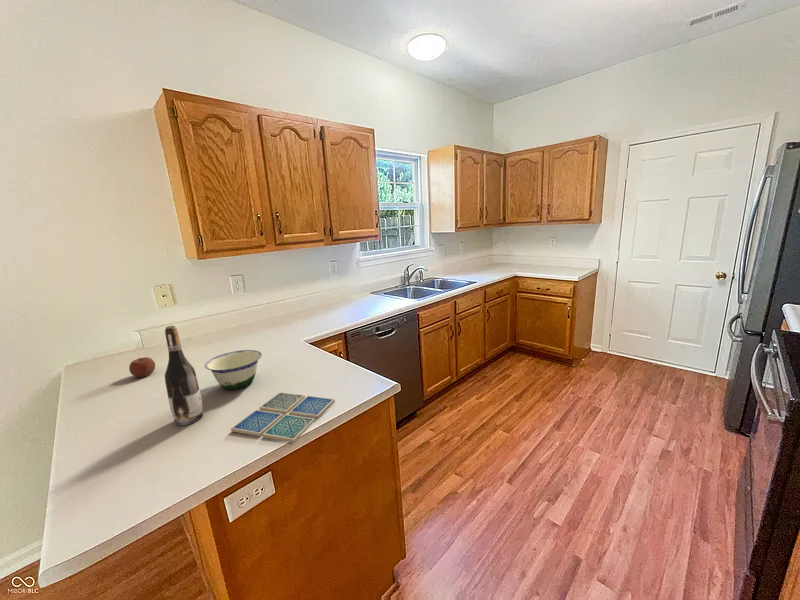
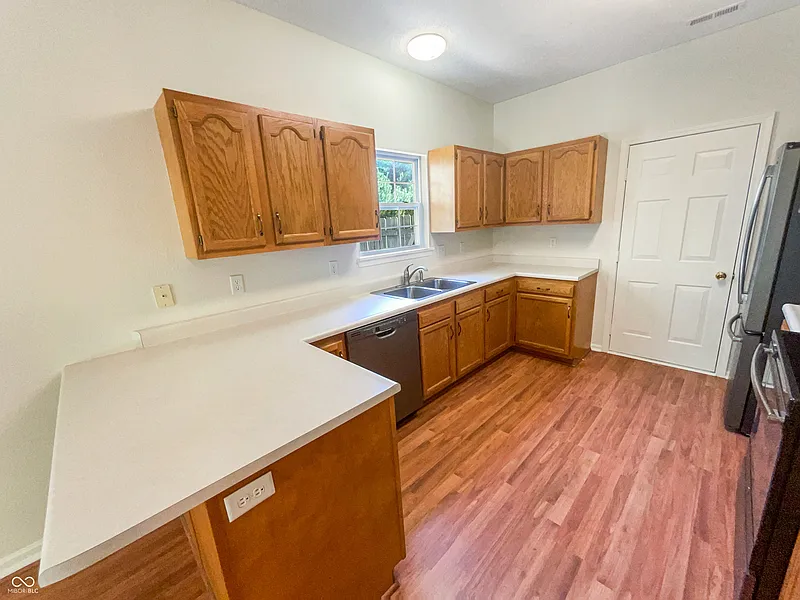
- apple [128,356,156,378]
- bowl [204,349,263,391]
- drink coaster [230,391,336,443]
- wine bottle [164,325,204,426]
